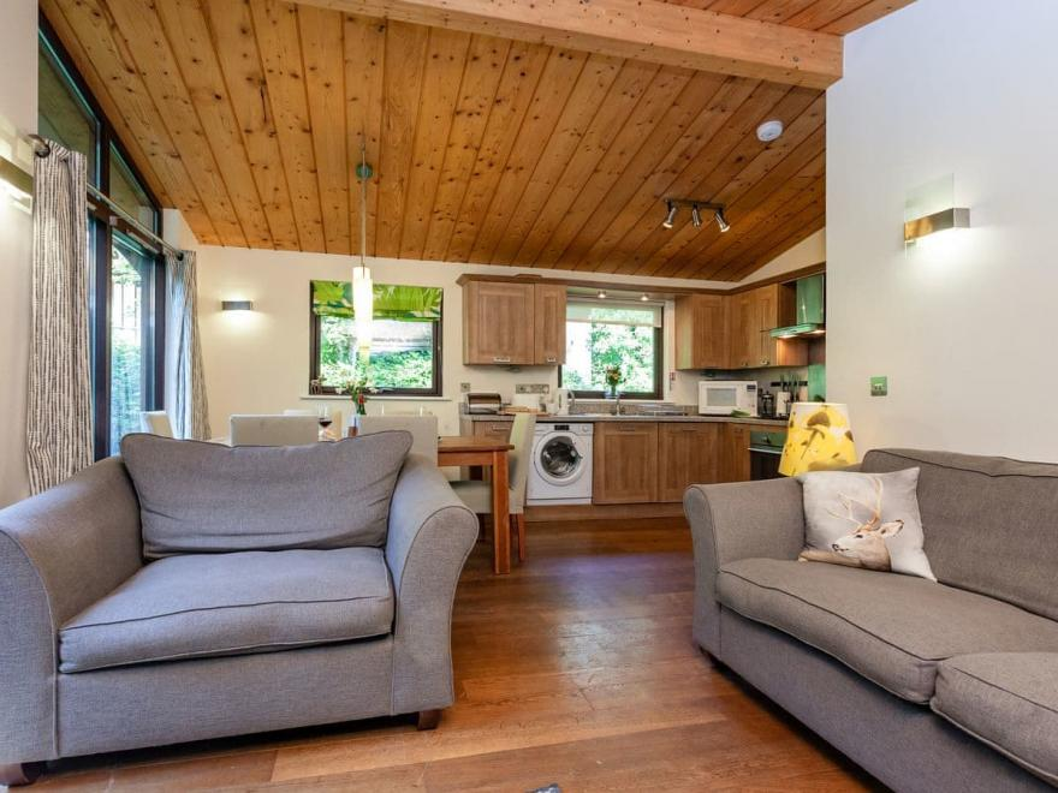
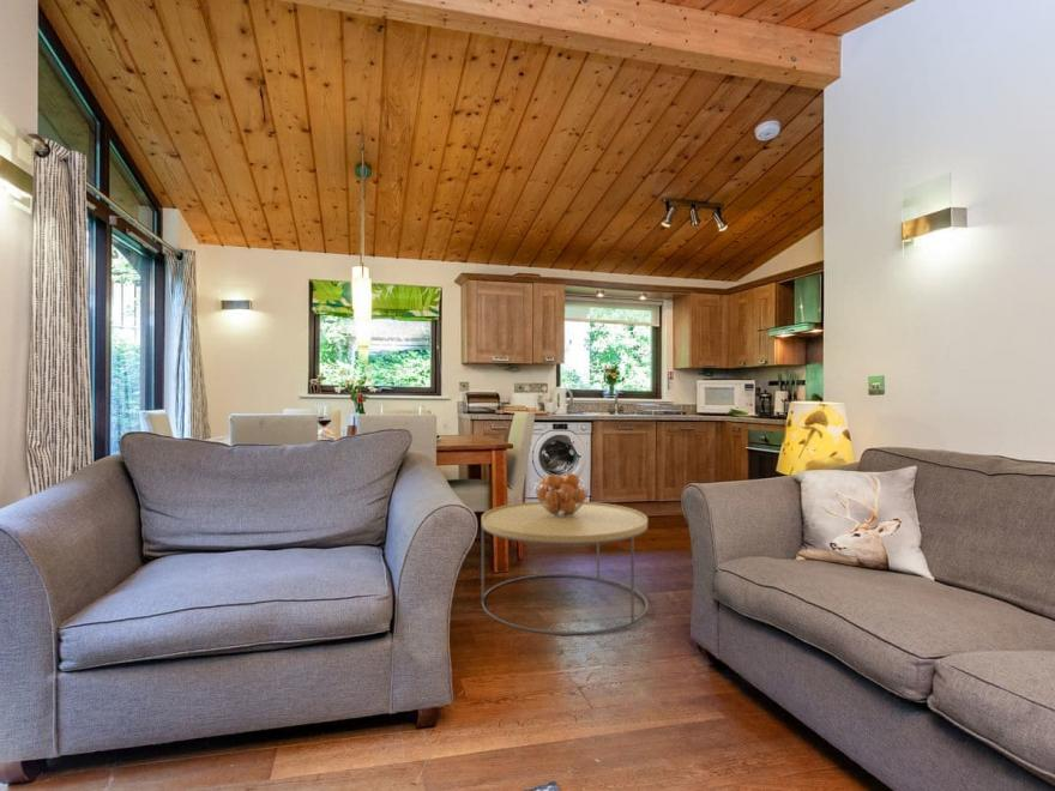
+ fruit basket [533,472,591,517]
+ coffee table [481,501,649,636]
